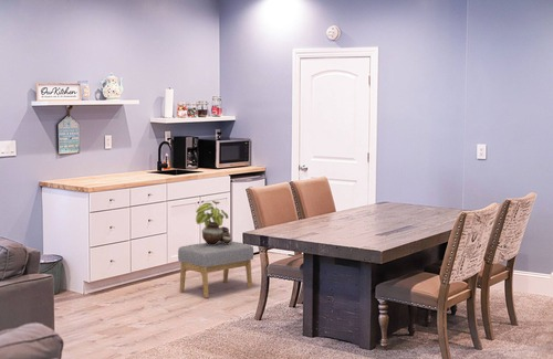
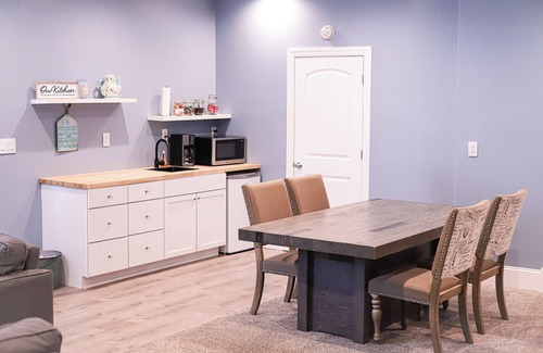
- footstool [177,240,254,298]
- potted plant [195,200,233,245]
